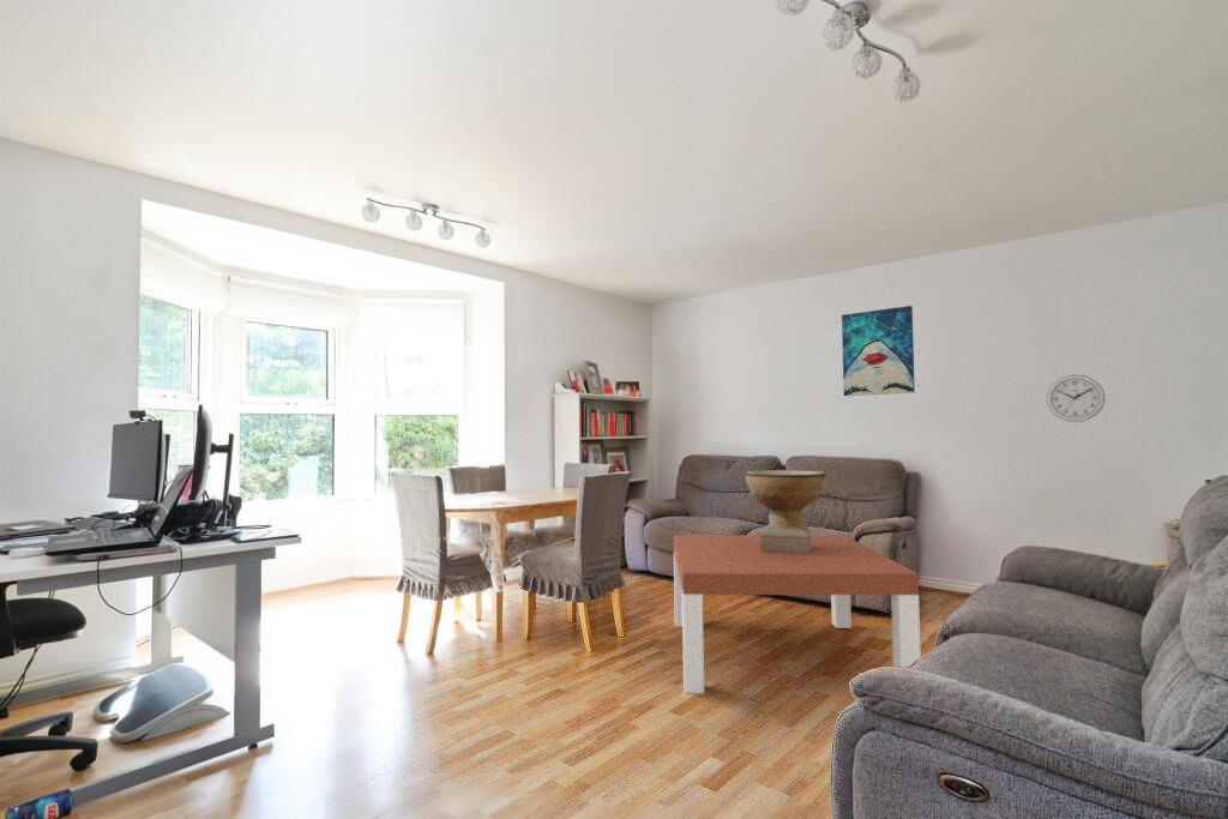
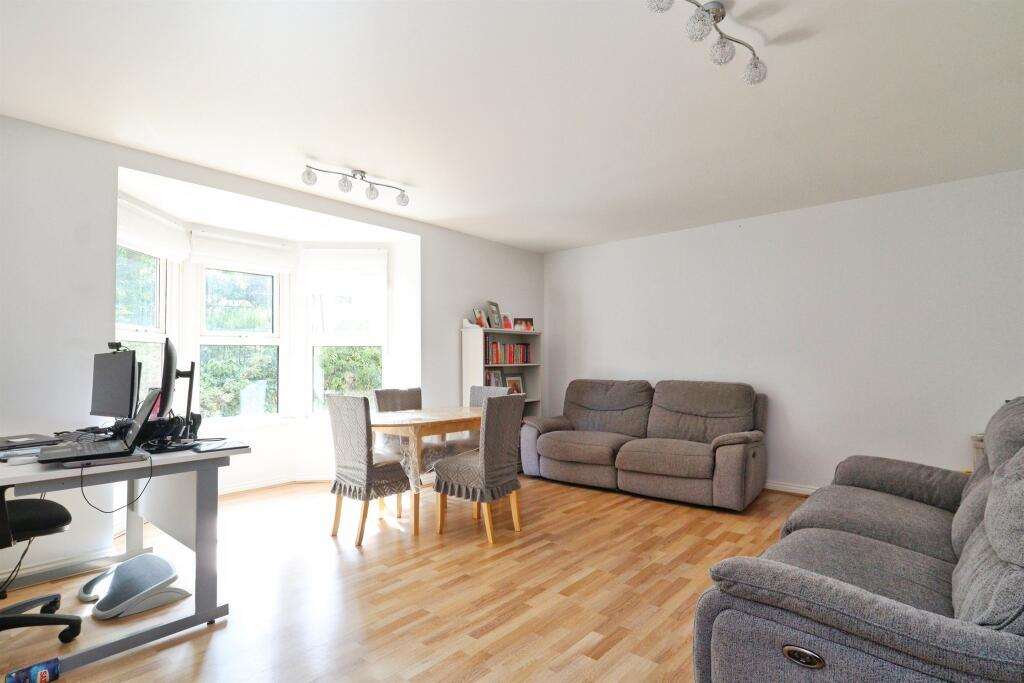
- coffee table [673,534,922,694]
- decorative bowl [744,469,827,554]
- wall art [841,305,916,397]
- wall clock [1045,373,1107,423]
